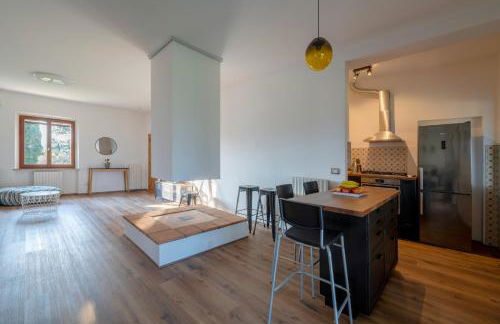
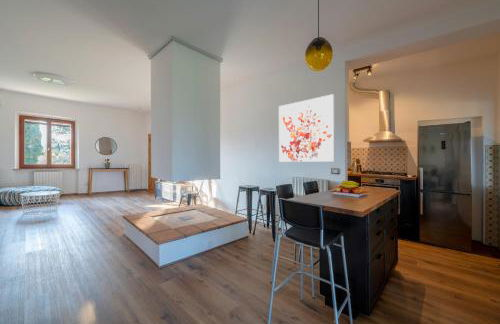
+ wall art [278,93,336,163]
